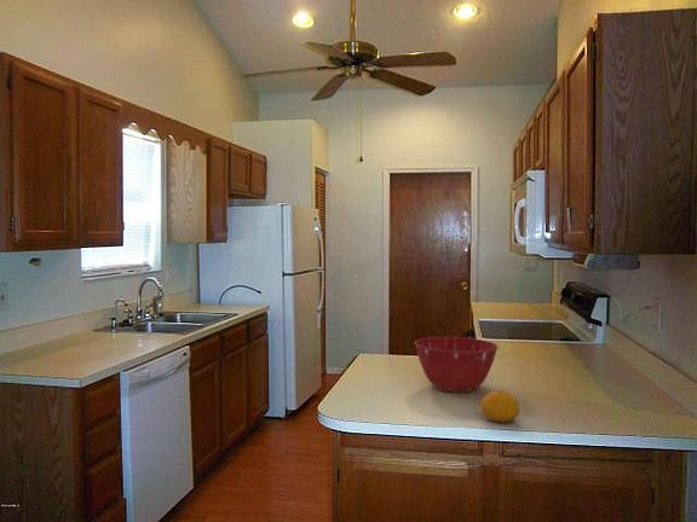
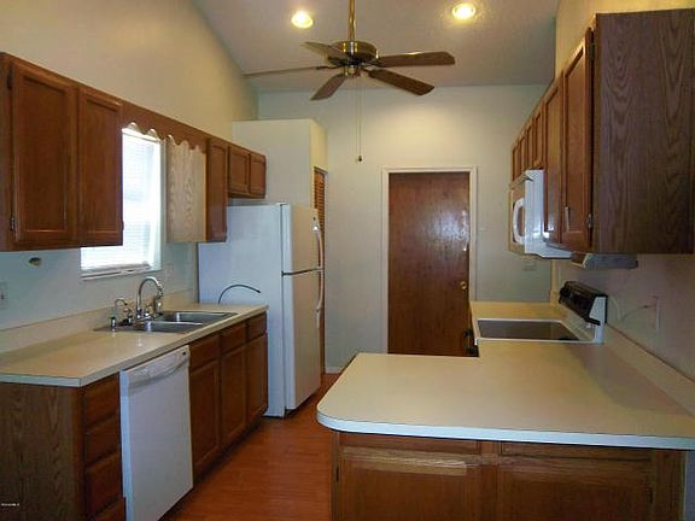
- fruit [479,390,520,423]
- mixing bowl [414,336,500,394]
